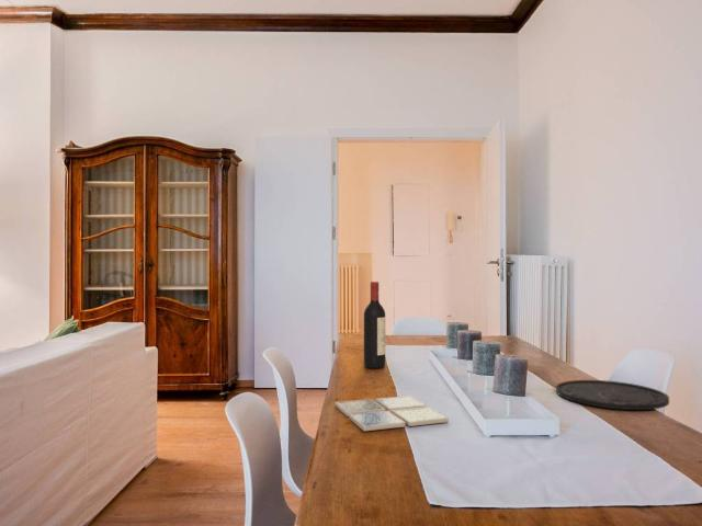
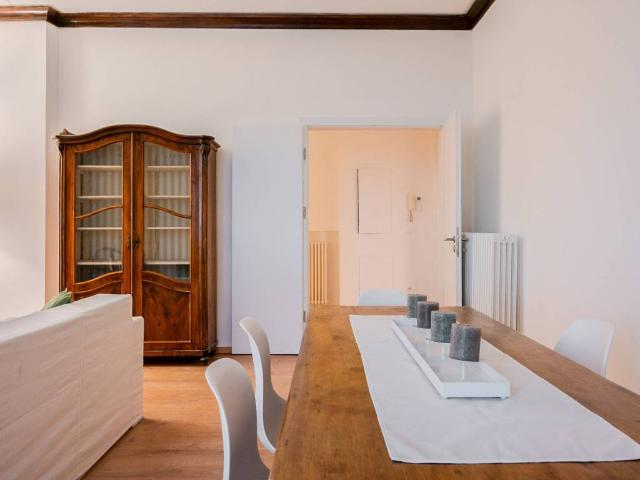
- plate [555,379,670,411]
- wine bottle [363,281,386,370]
- drink coaster [333,395,450,432]
